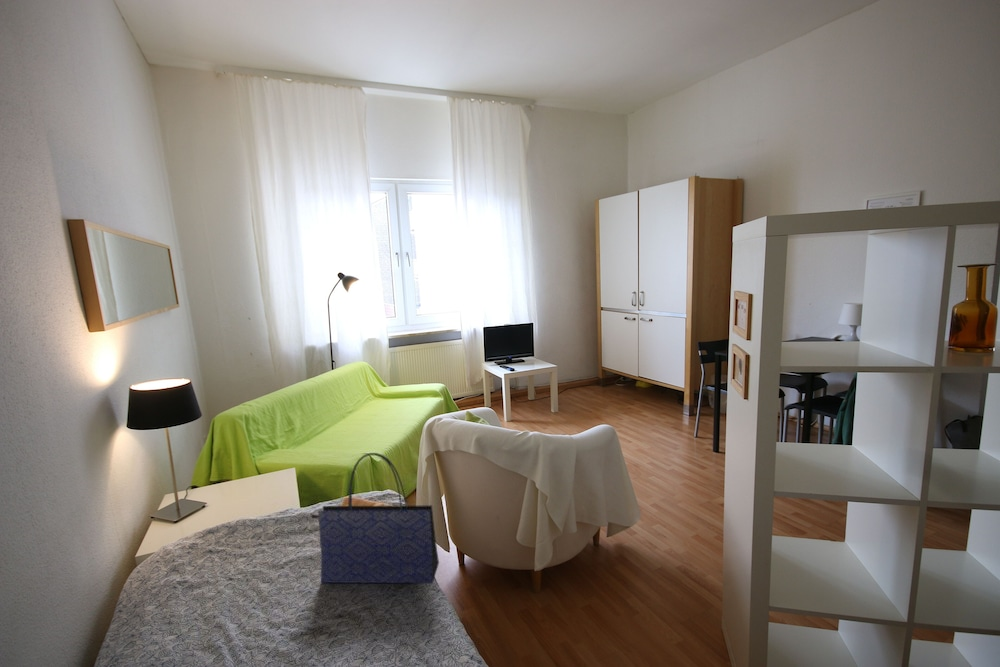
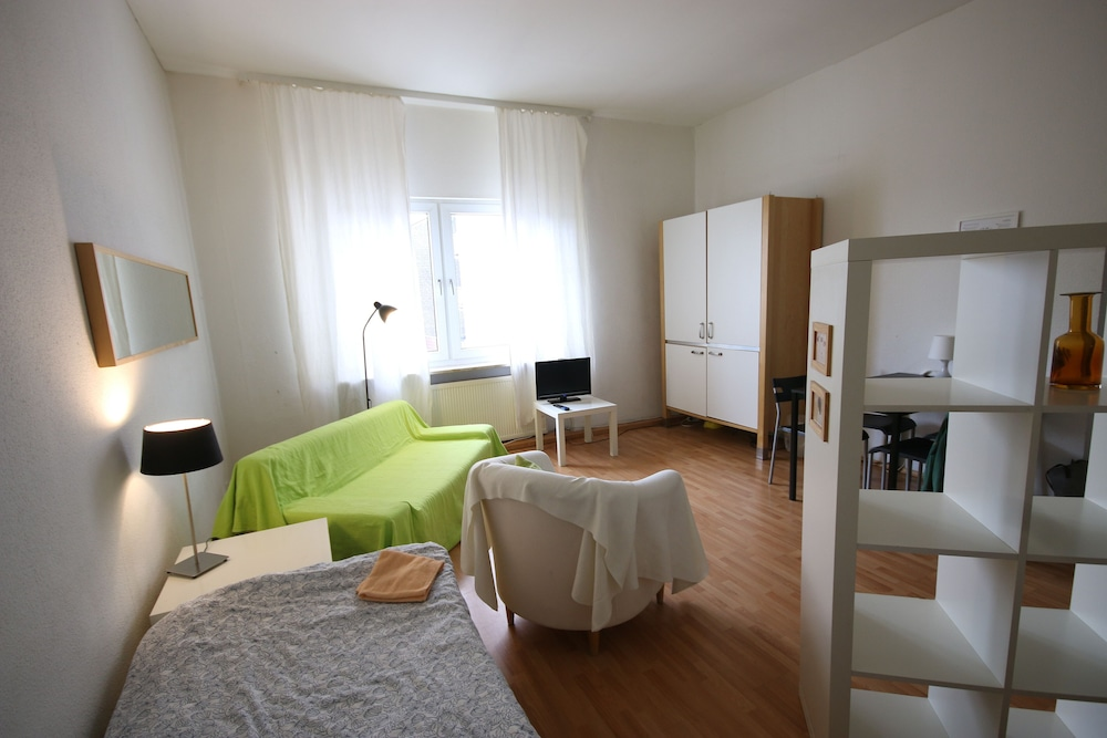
- tote bag [310,452,440,584]
